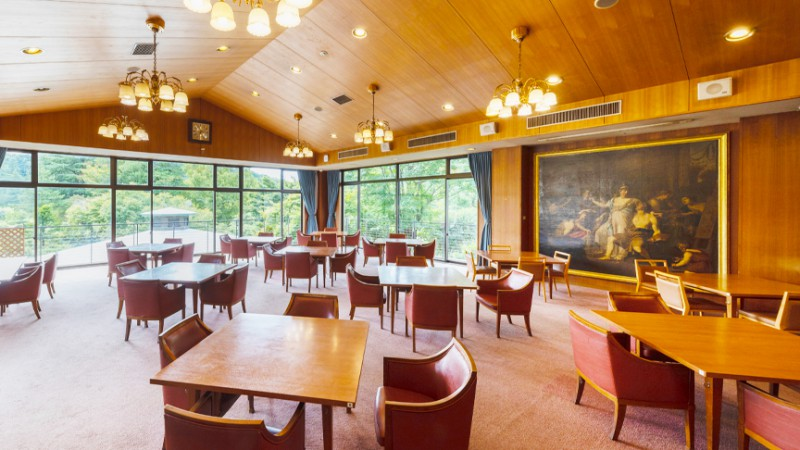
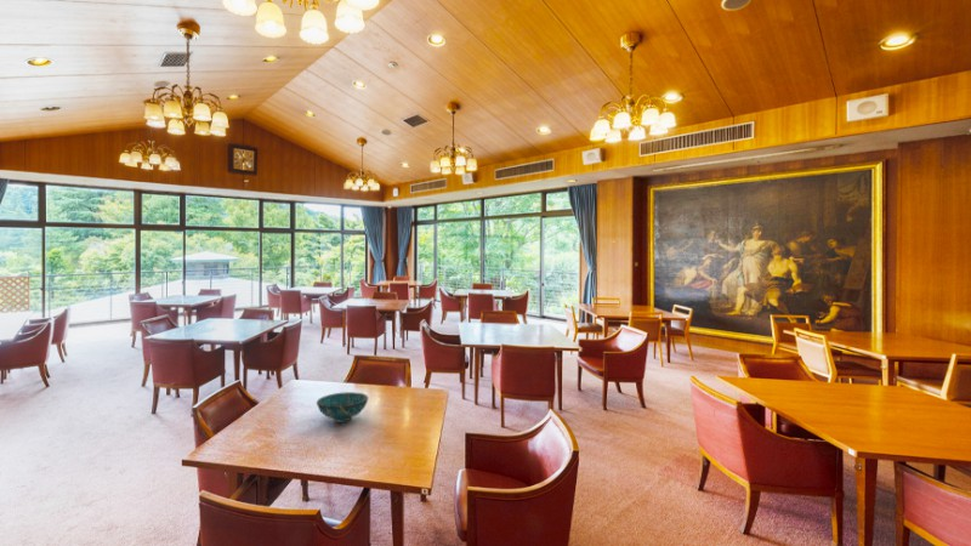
+ decorative bowl [316,391,369,423]
